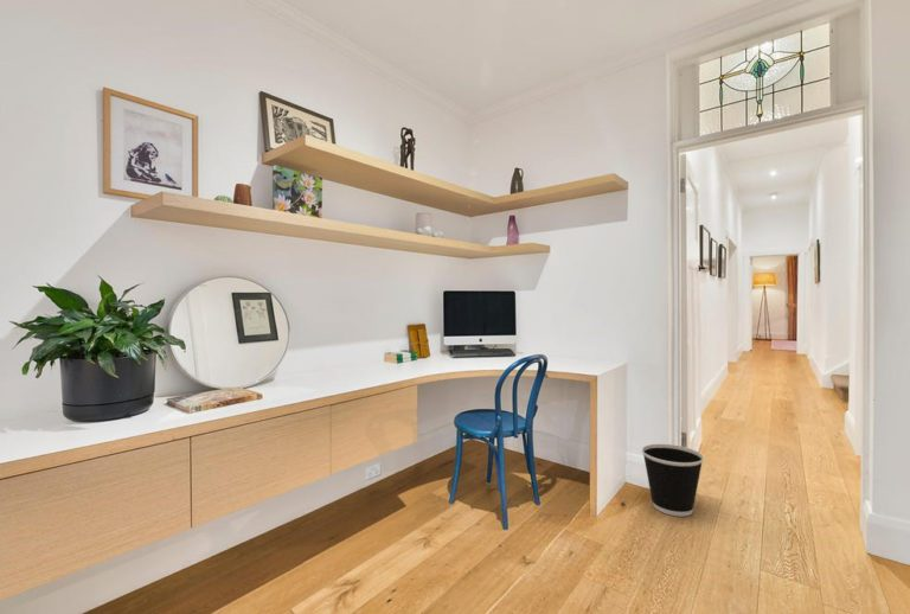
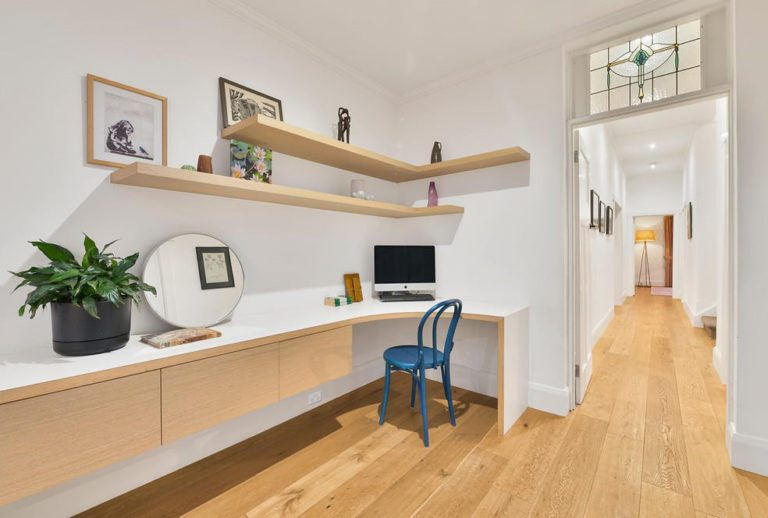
- wastebasket [641,443,705,517]
